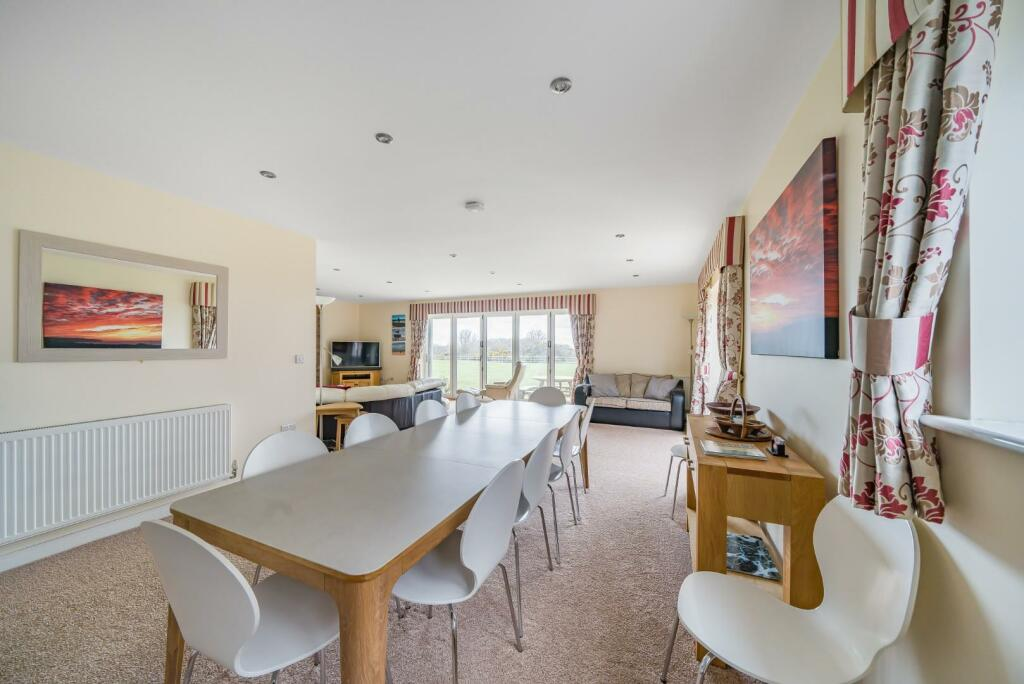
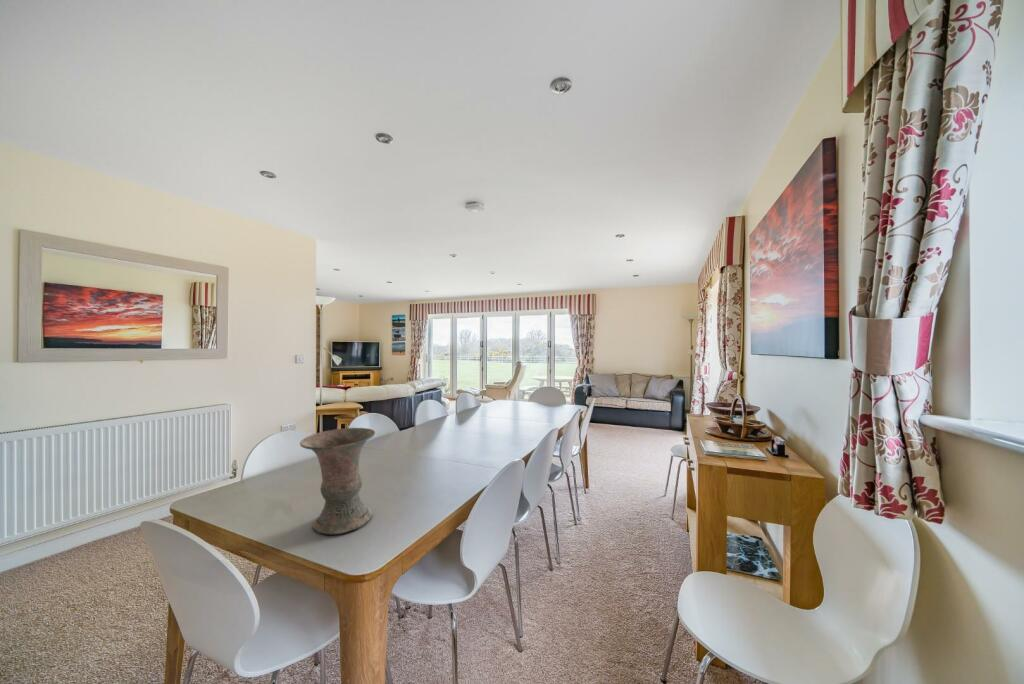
+ vase [299,427,376,536]
